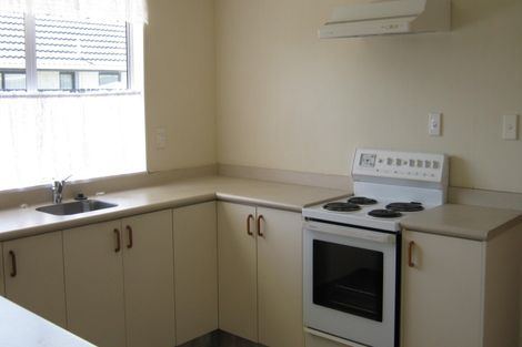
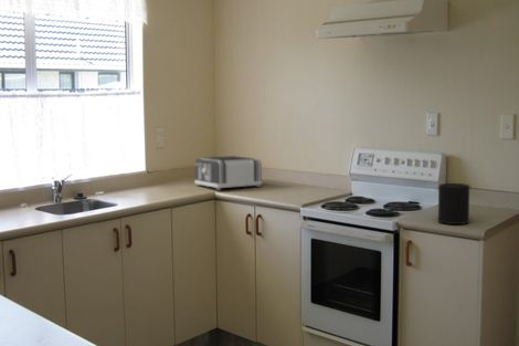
+ toaster [193,155,264,191]
+ pen holder [437,182,470,226]
